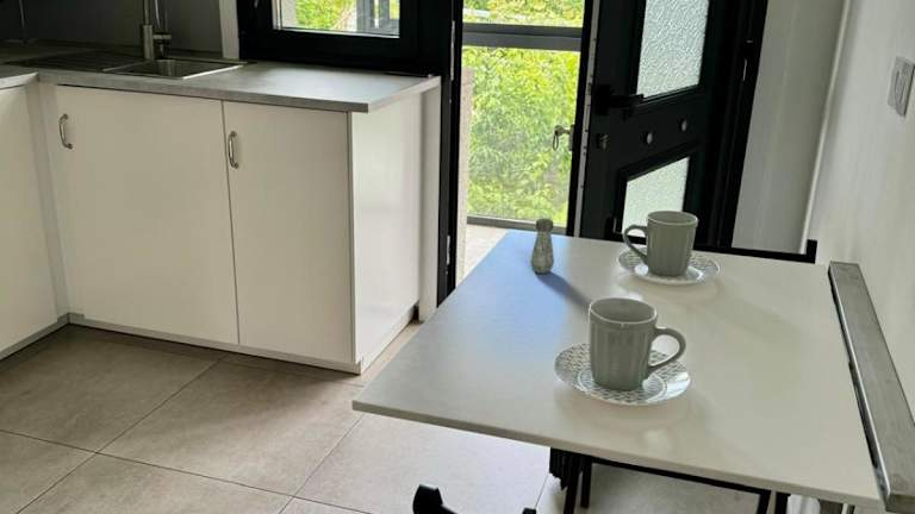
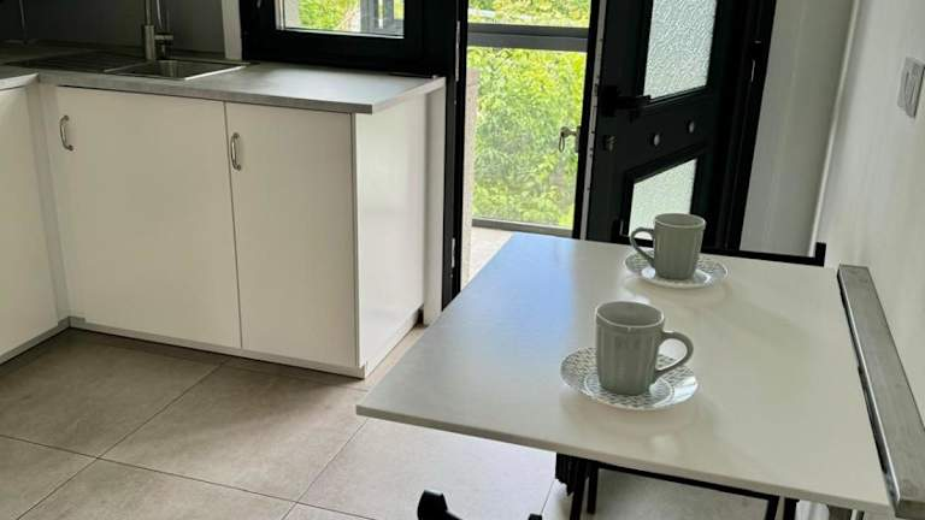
- salt shaker [529,218,555,275]
